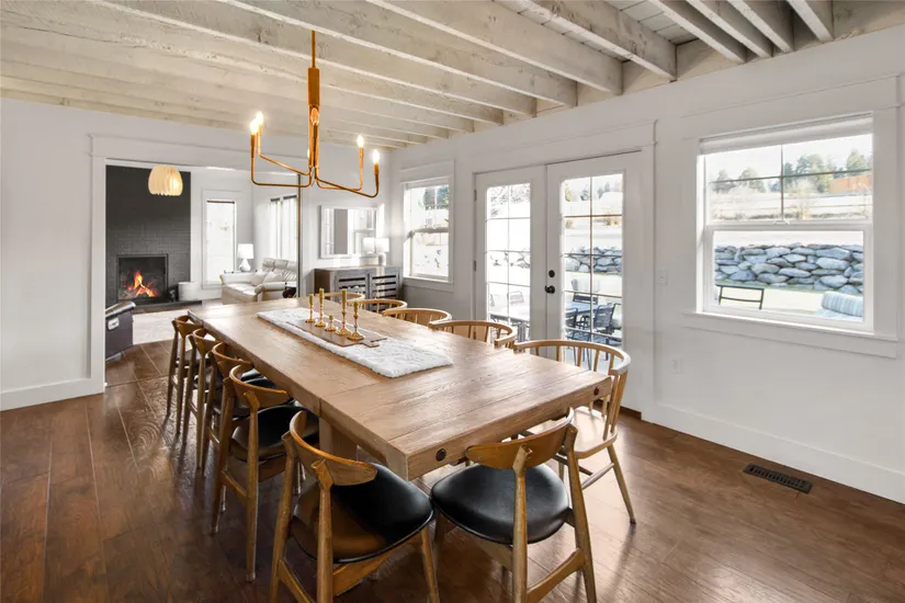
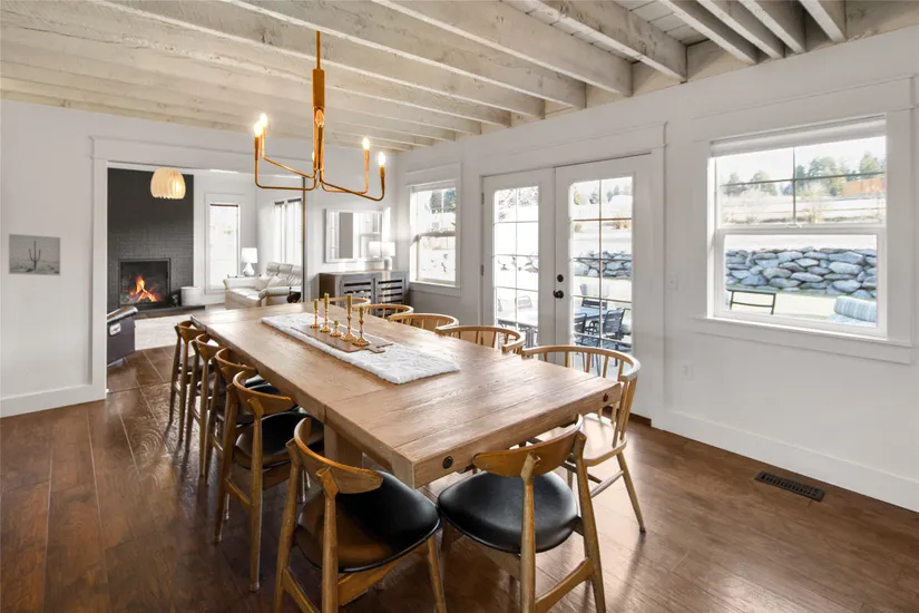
+ wall art [8,233,61,276]
